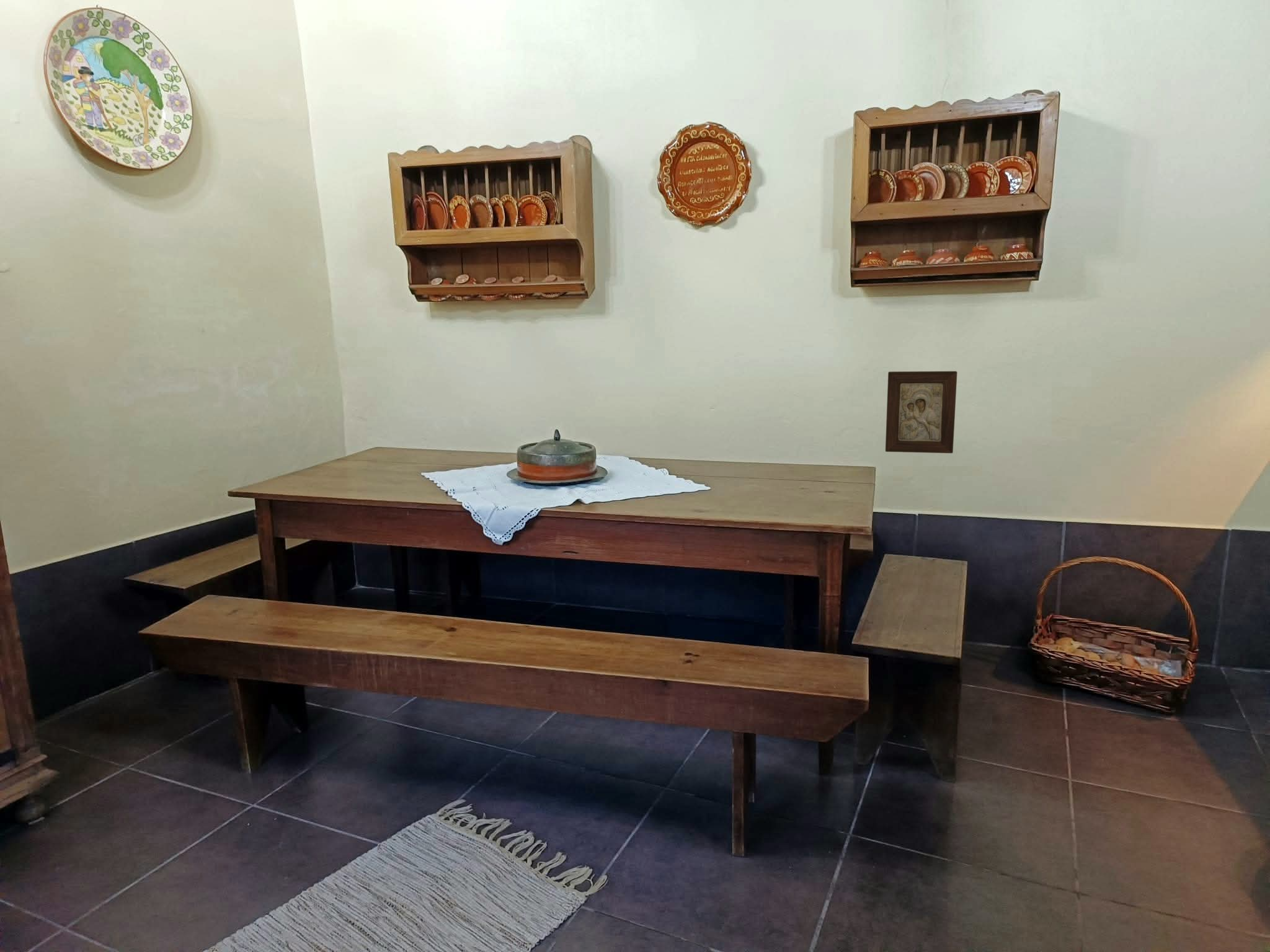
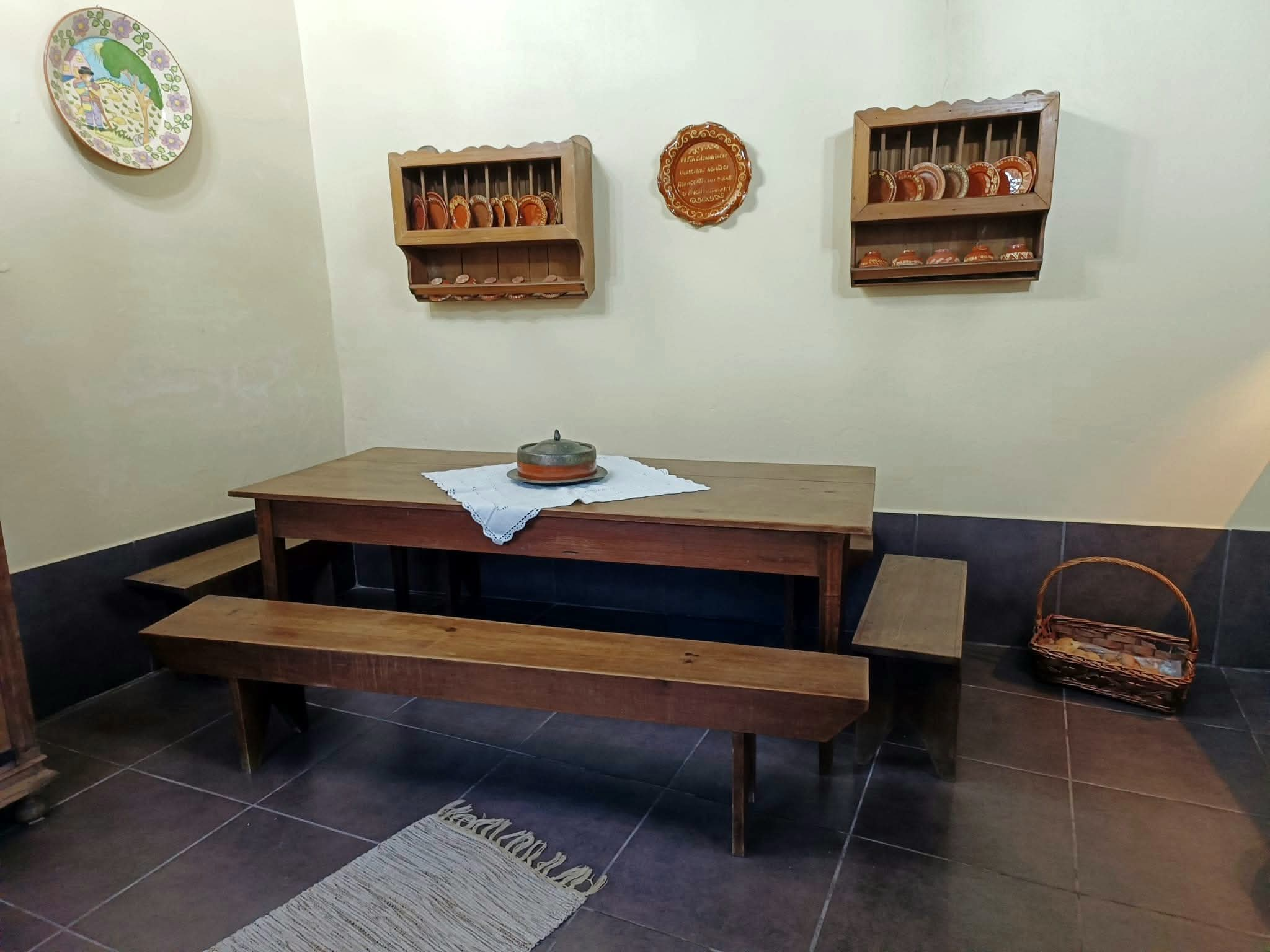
- religious icon [885,371,958,454]
